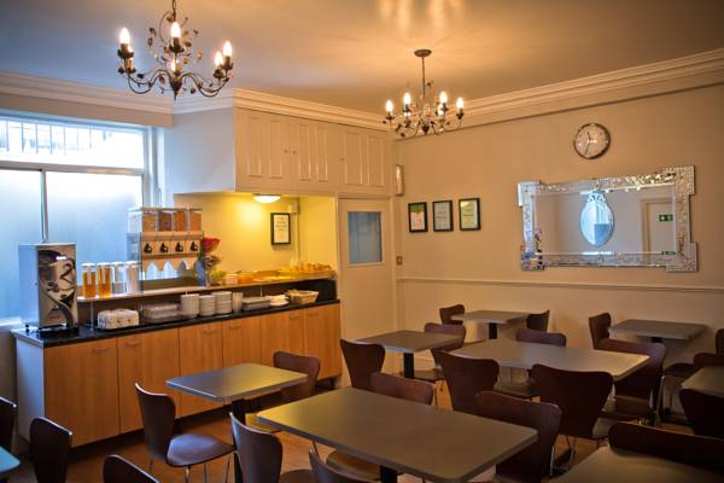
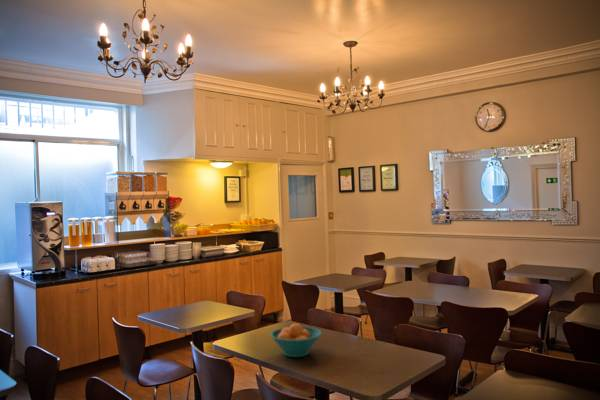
+ fruit bowl [269,322,323,358]
